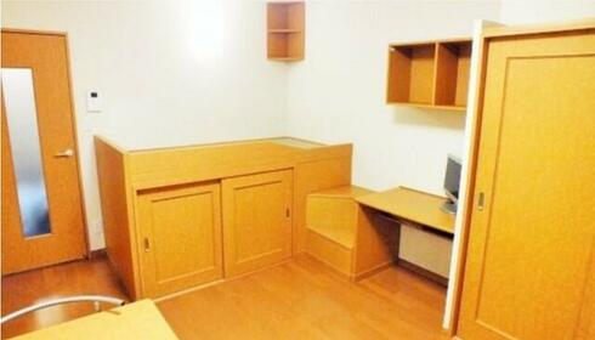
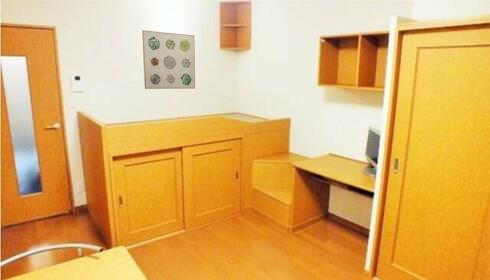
+ wall art [141,29,196,90]
